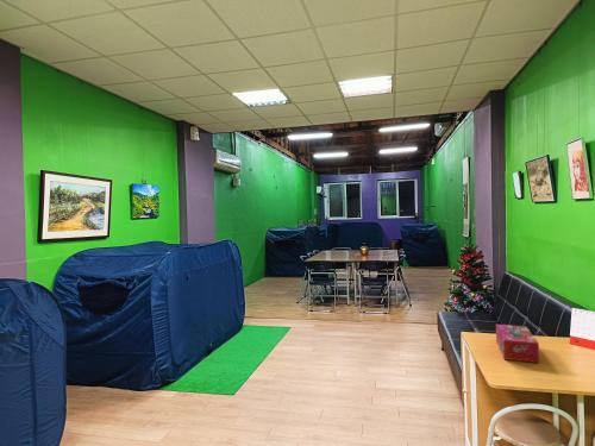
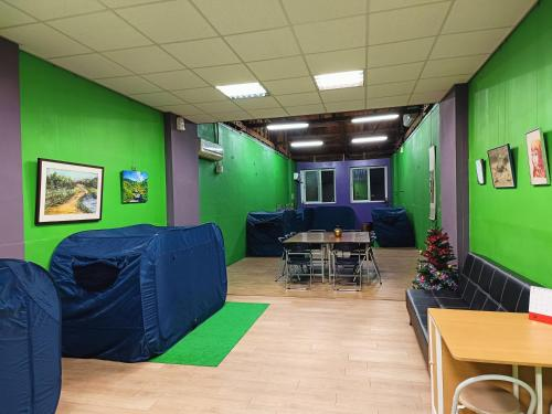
- tissue box [495,323,540,364]
